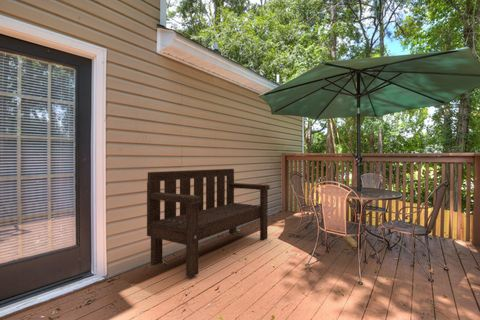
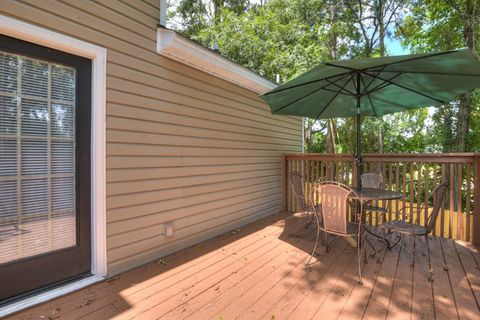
- garden bench [146,168,271,279]
